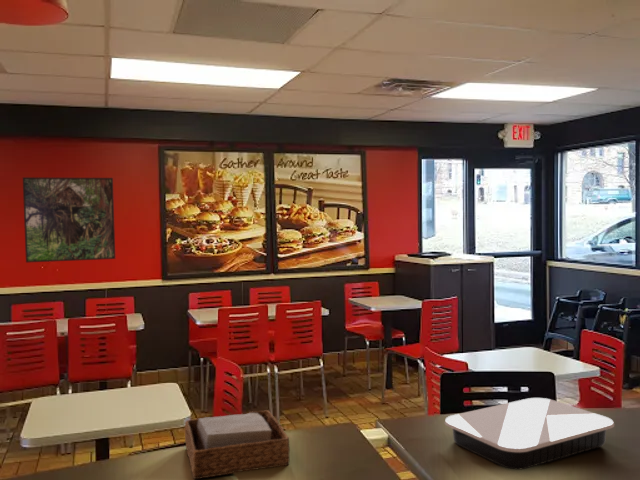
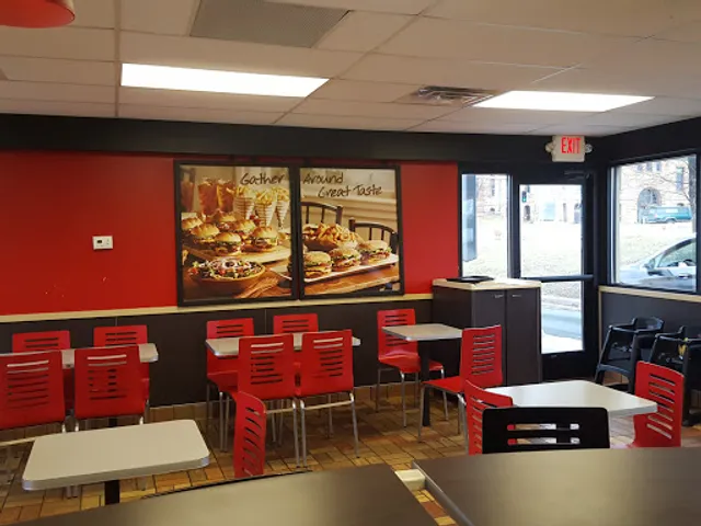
- napkin holder [184,409,291,480]
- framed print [22,176,116,264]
- food tray [444,397,615,471]
